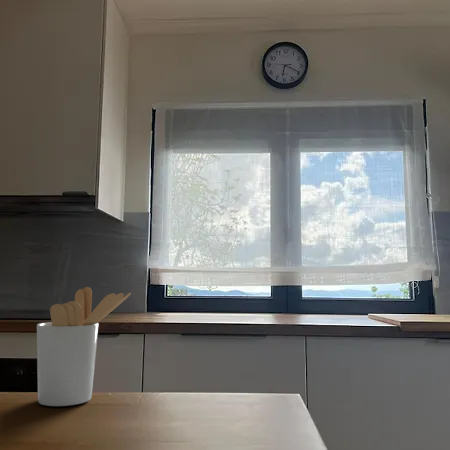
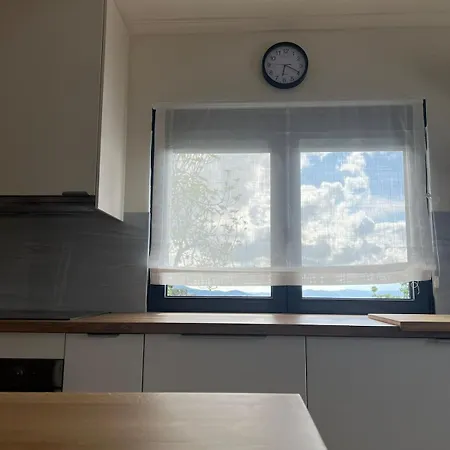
- utensil holder [36,286,132,407]
